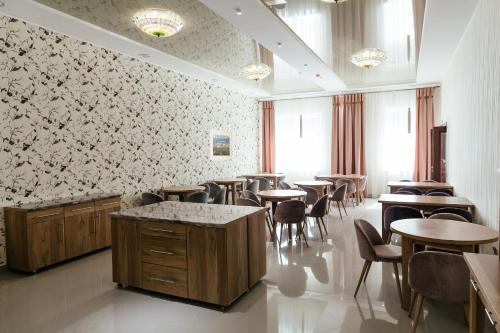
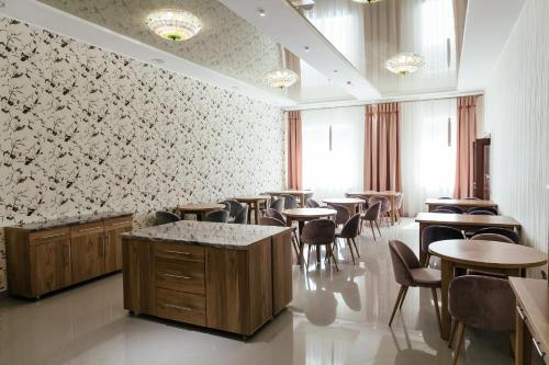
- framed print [208,128,233,161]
